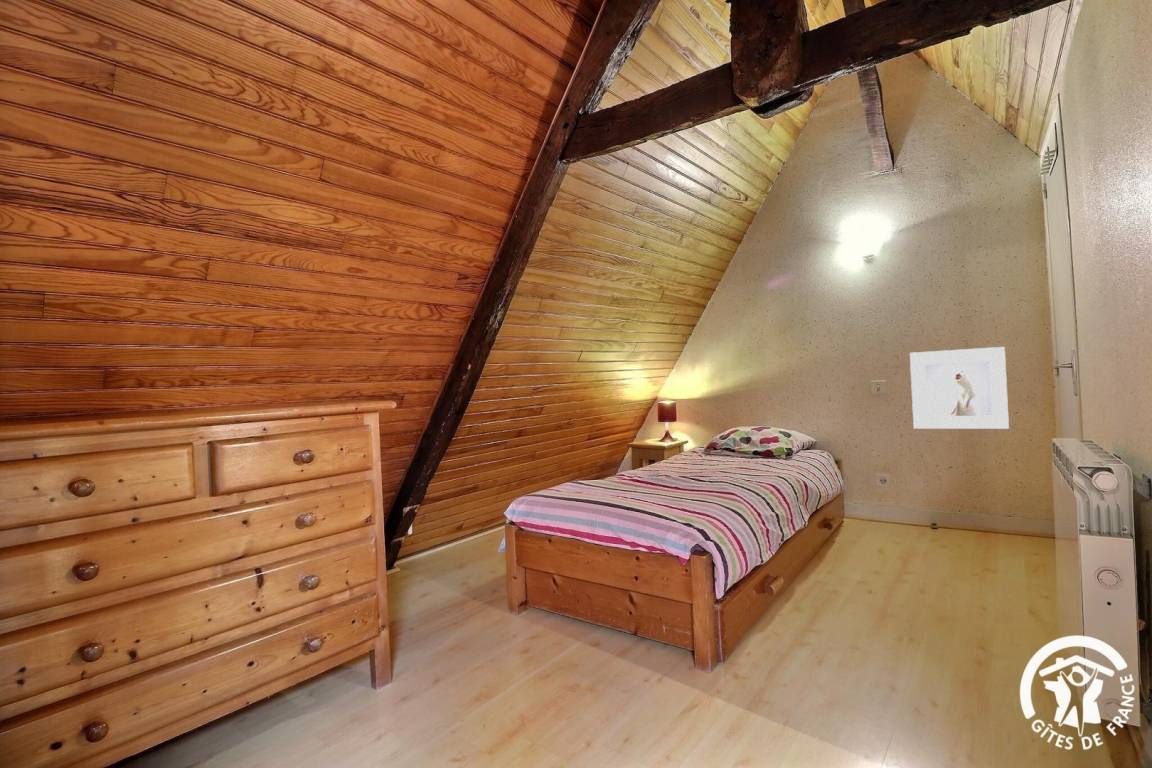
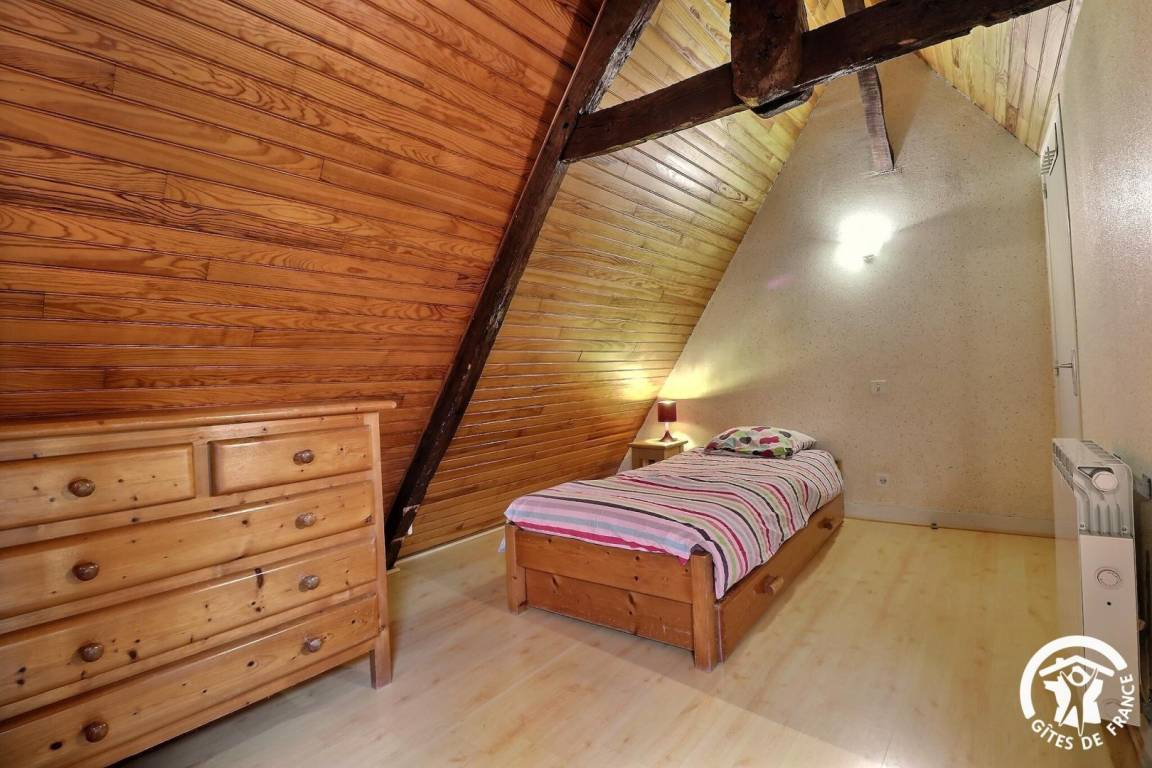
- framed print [909,346,1010,430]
